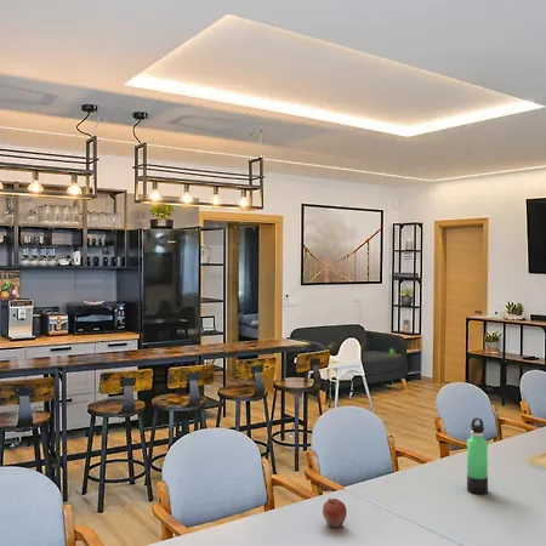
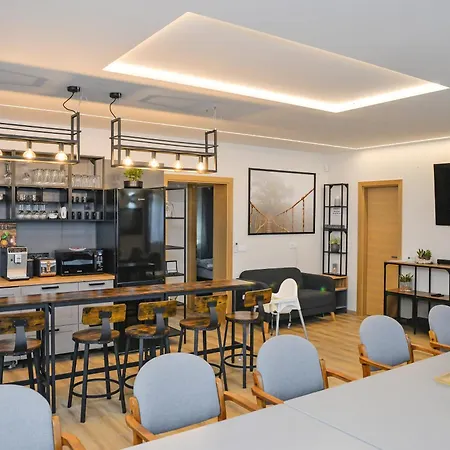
- thermos bottle [466,416,489,495]
- fruit [322,496,348,528]
